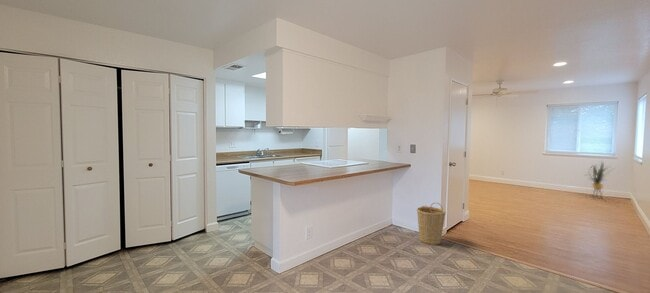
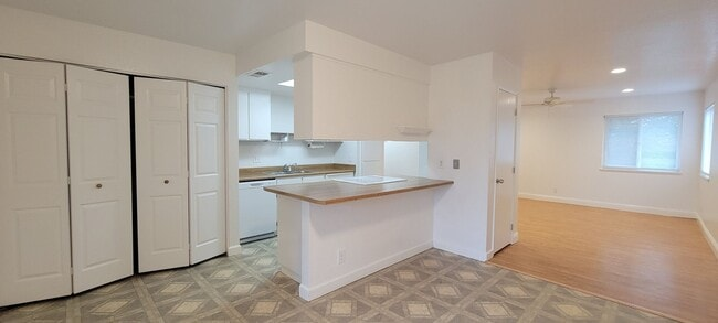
- basket [416,202,446,246]
- house plant [584,161,618,199]
